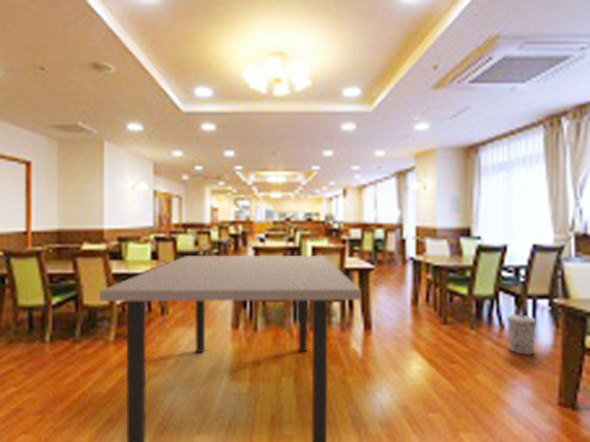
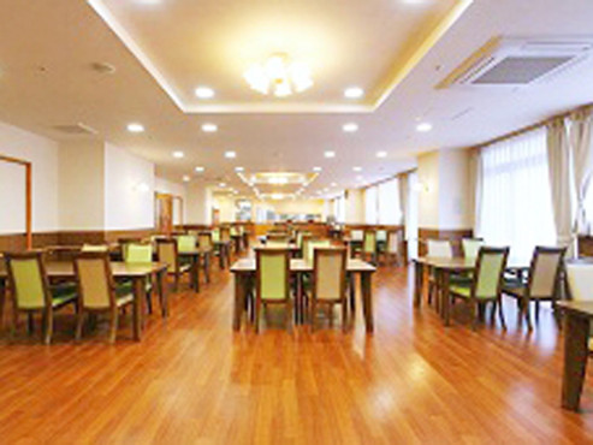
- dining table [98,254,363,442]
- trash can [506,313,537,356]
